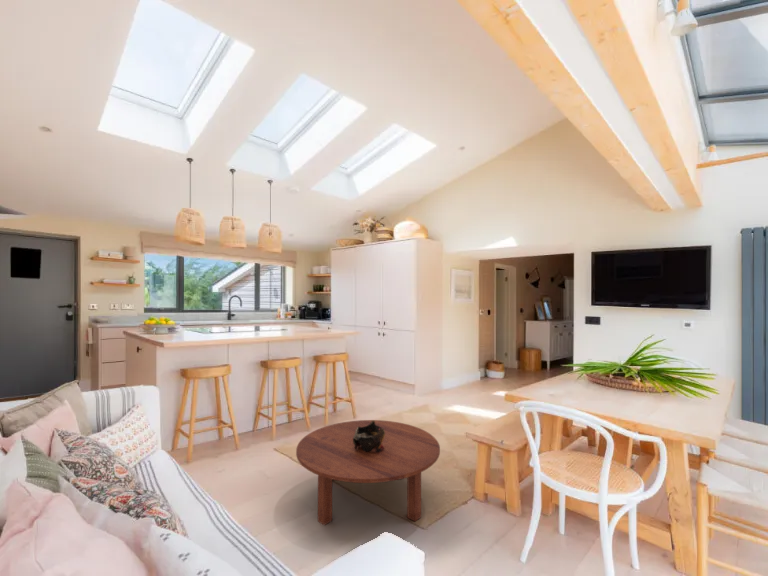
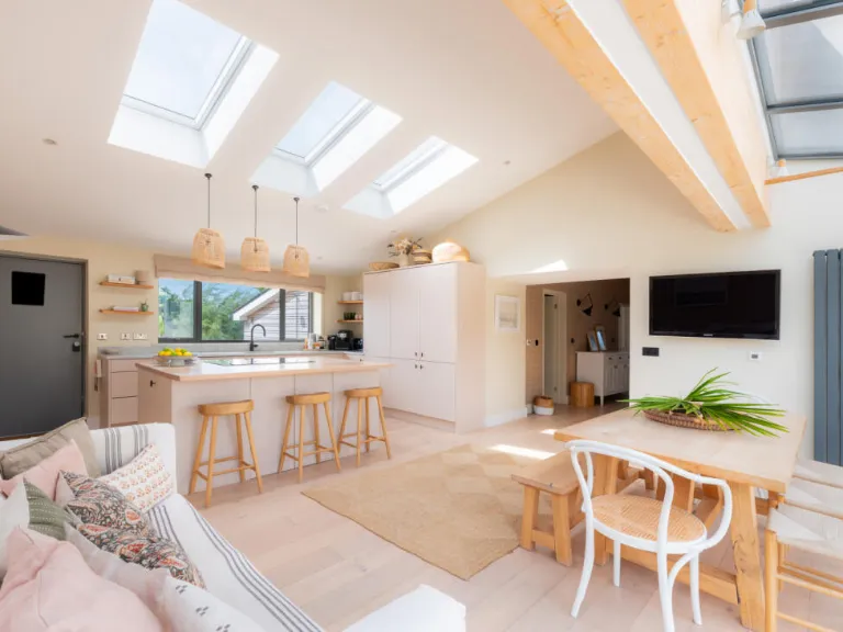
- coffee table [295,419,441,526]
- decorative bowl [353,419,385,452]
